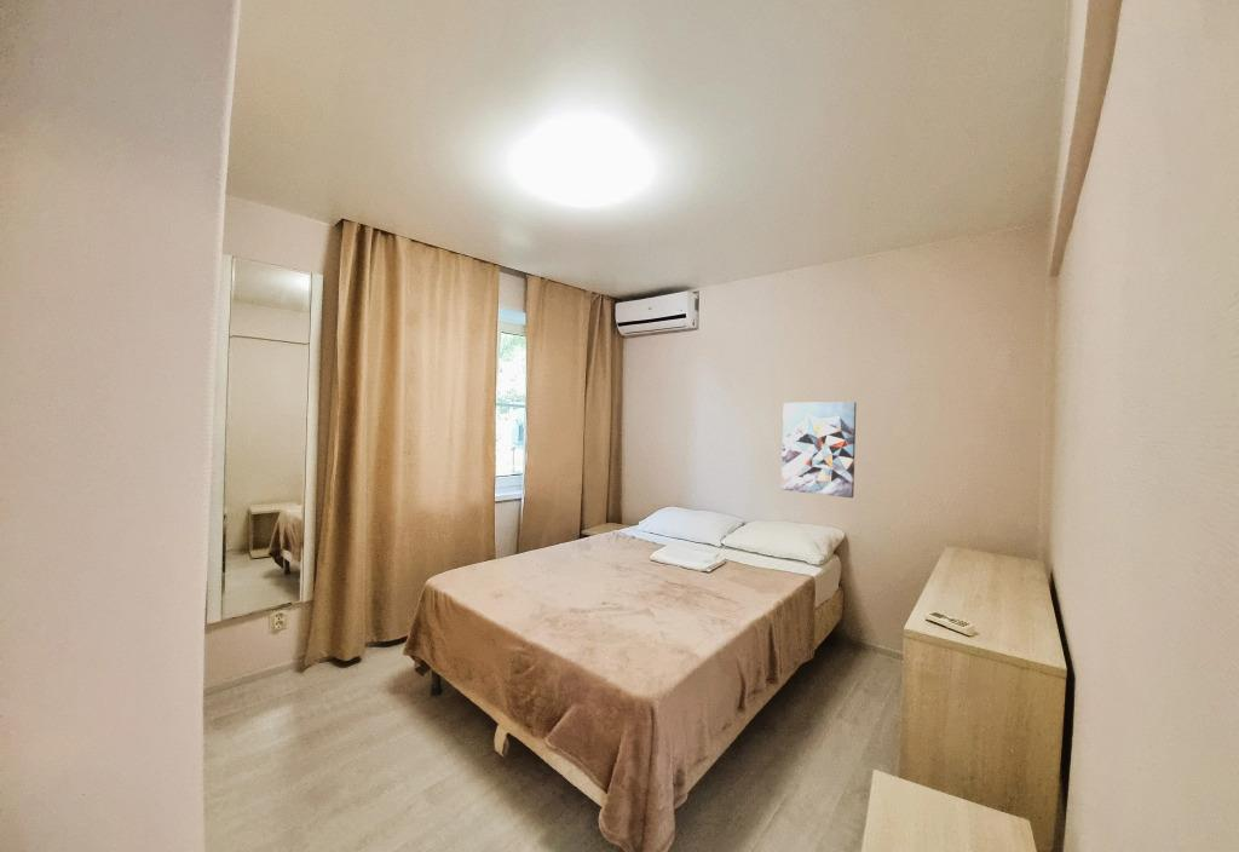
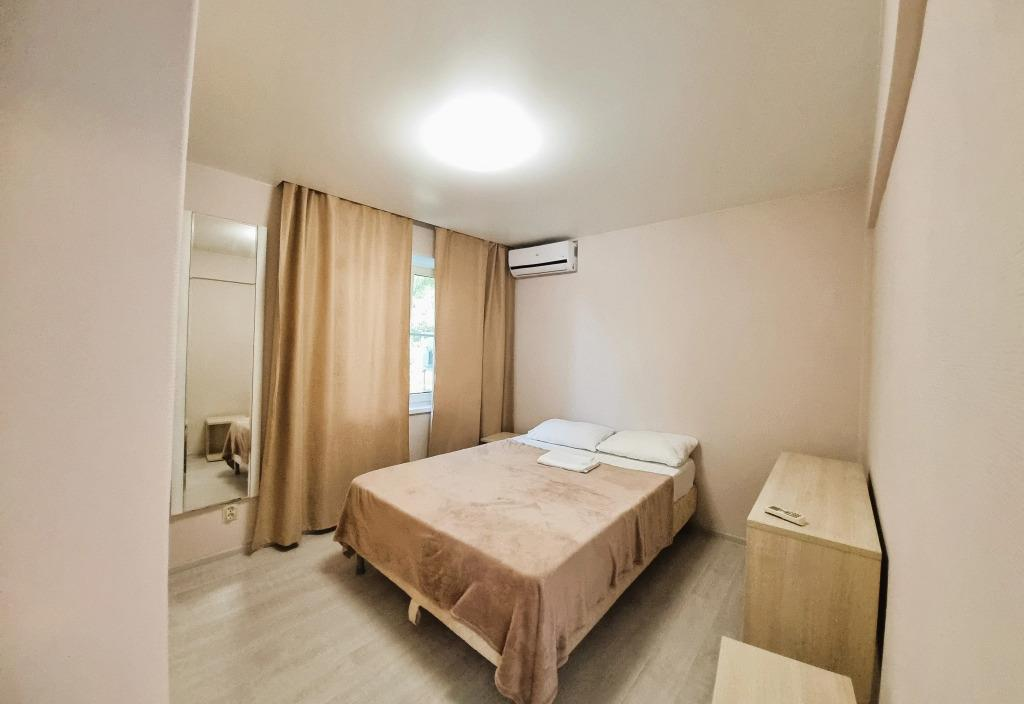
- wall art [780,401,857,499]
